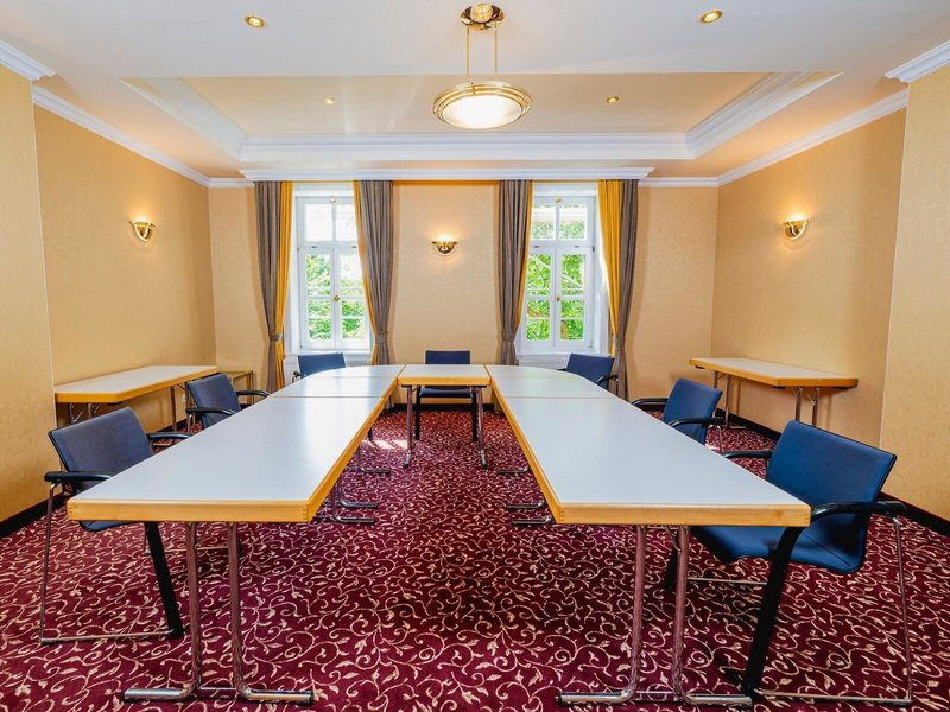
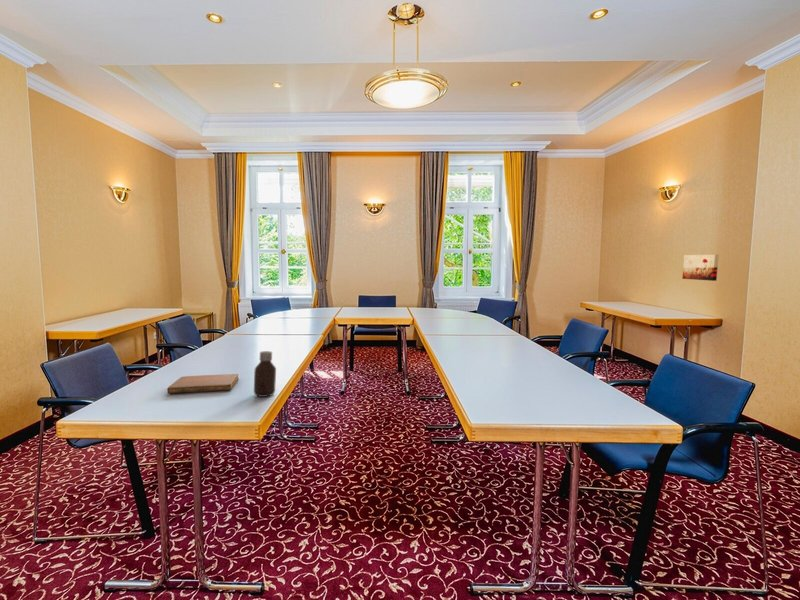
+ bottle [253,350,277,398]
+ notebook [166,373,240,394]
+ wall art [681,254,720,282]
